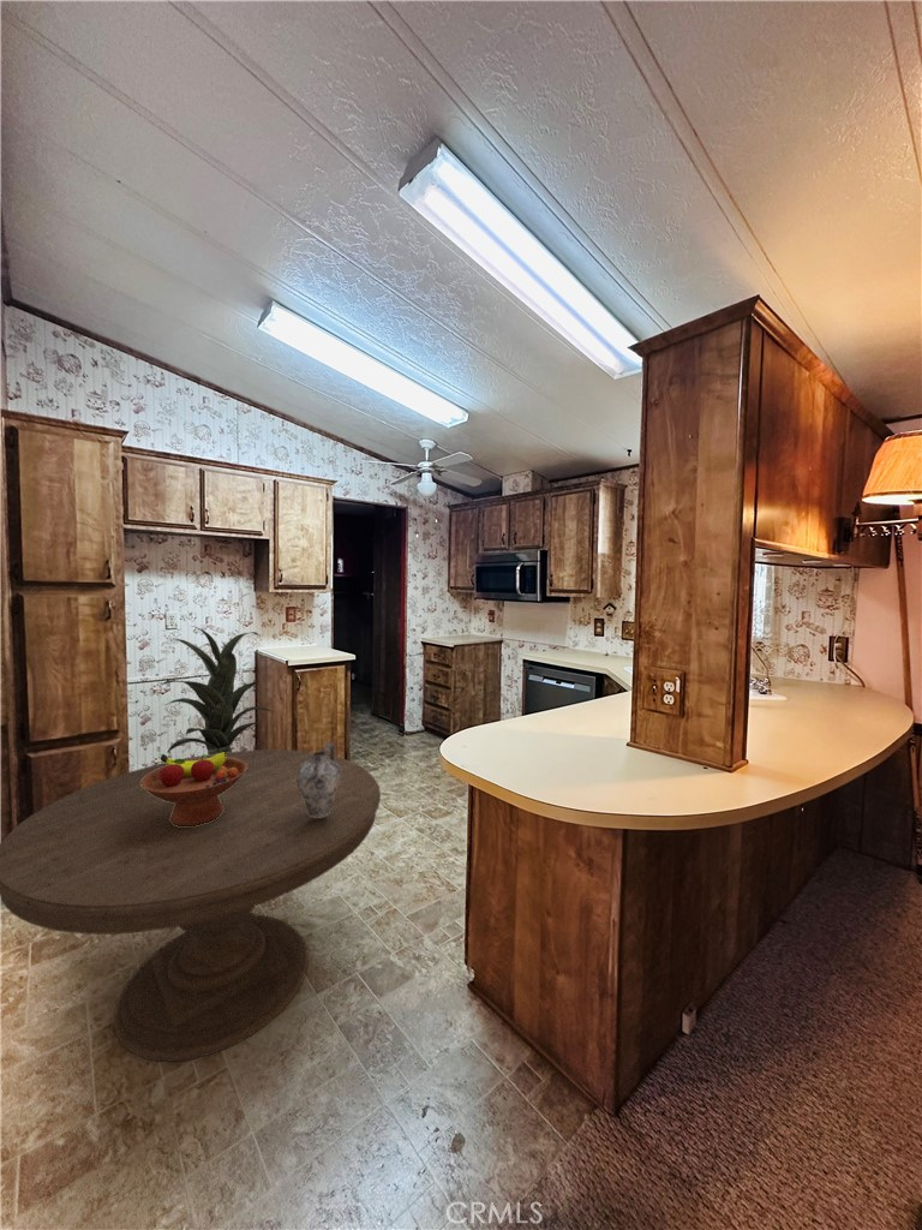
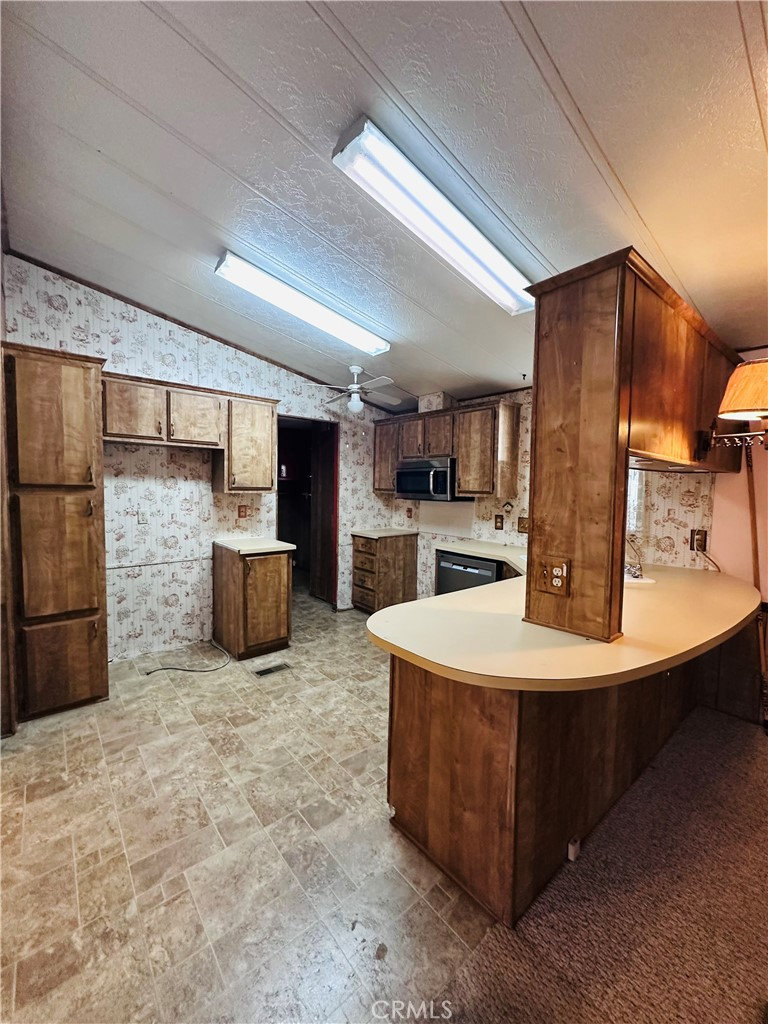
- indoor plant [160,625,275,754]
- ceramic jug [297,742,341,818]
- fruit bowl [140,752,247,826]
- dining table [0,748,382,1063]
